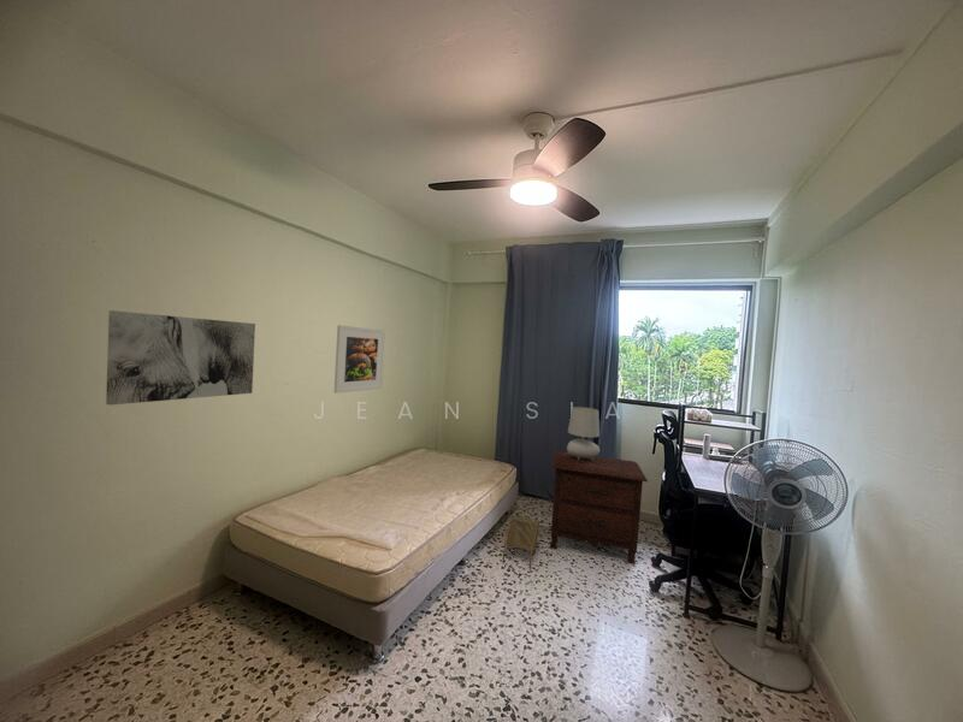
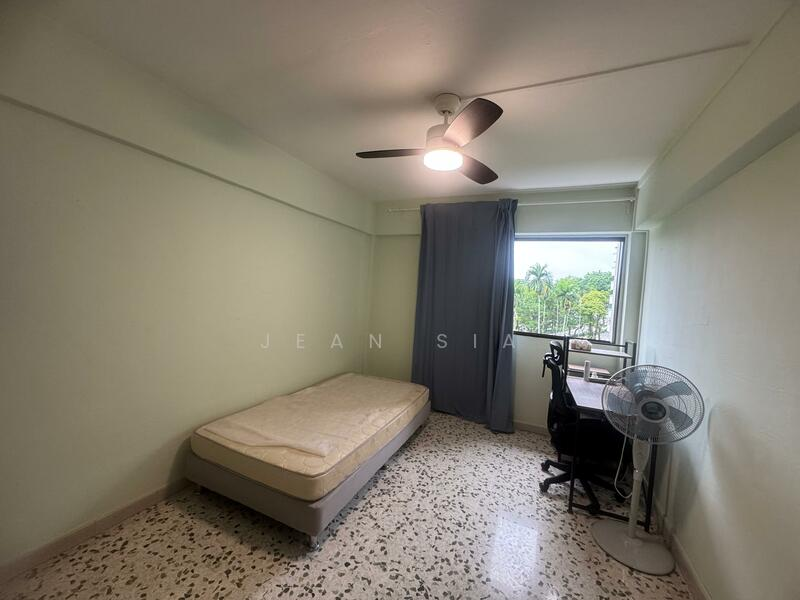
- wall art [105,309,256,407]
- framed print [333,324,386,395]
- nightstand [549,450,649,566]
- table lamp [566,406,601,460]
- bag [502,514,540,570]
